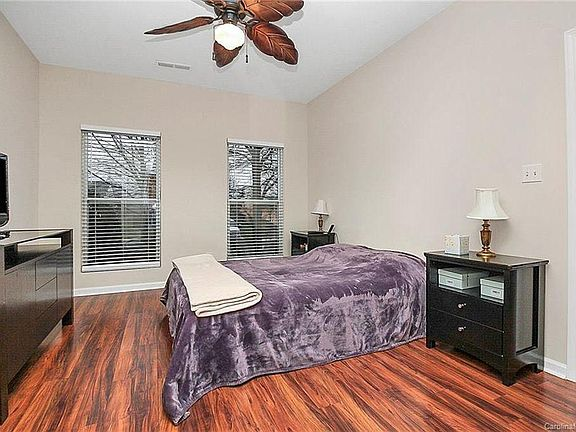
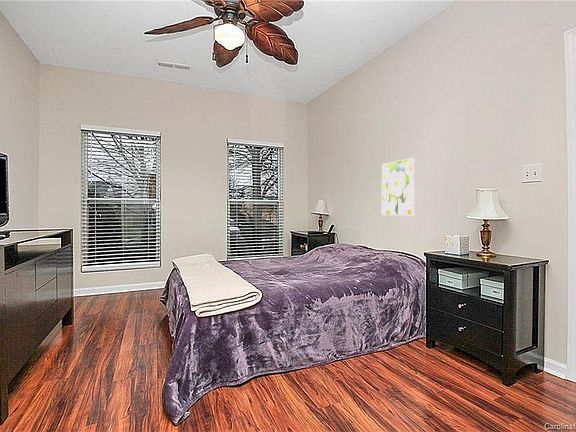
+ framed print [381,157,416,216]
